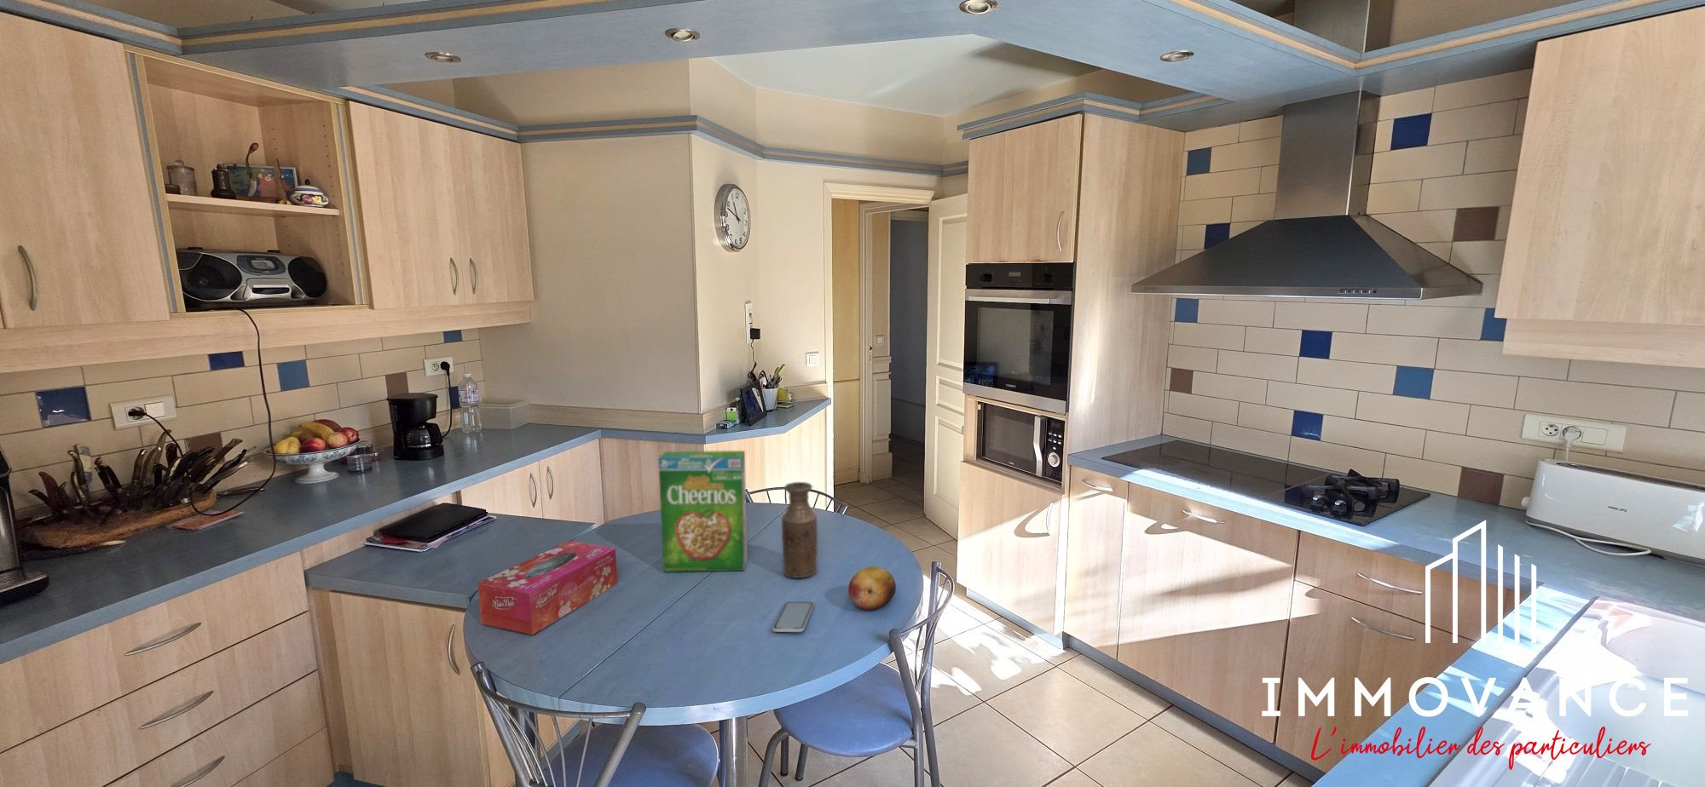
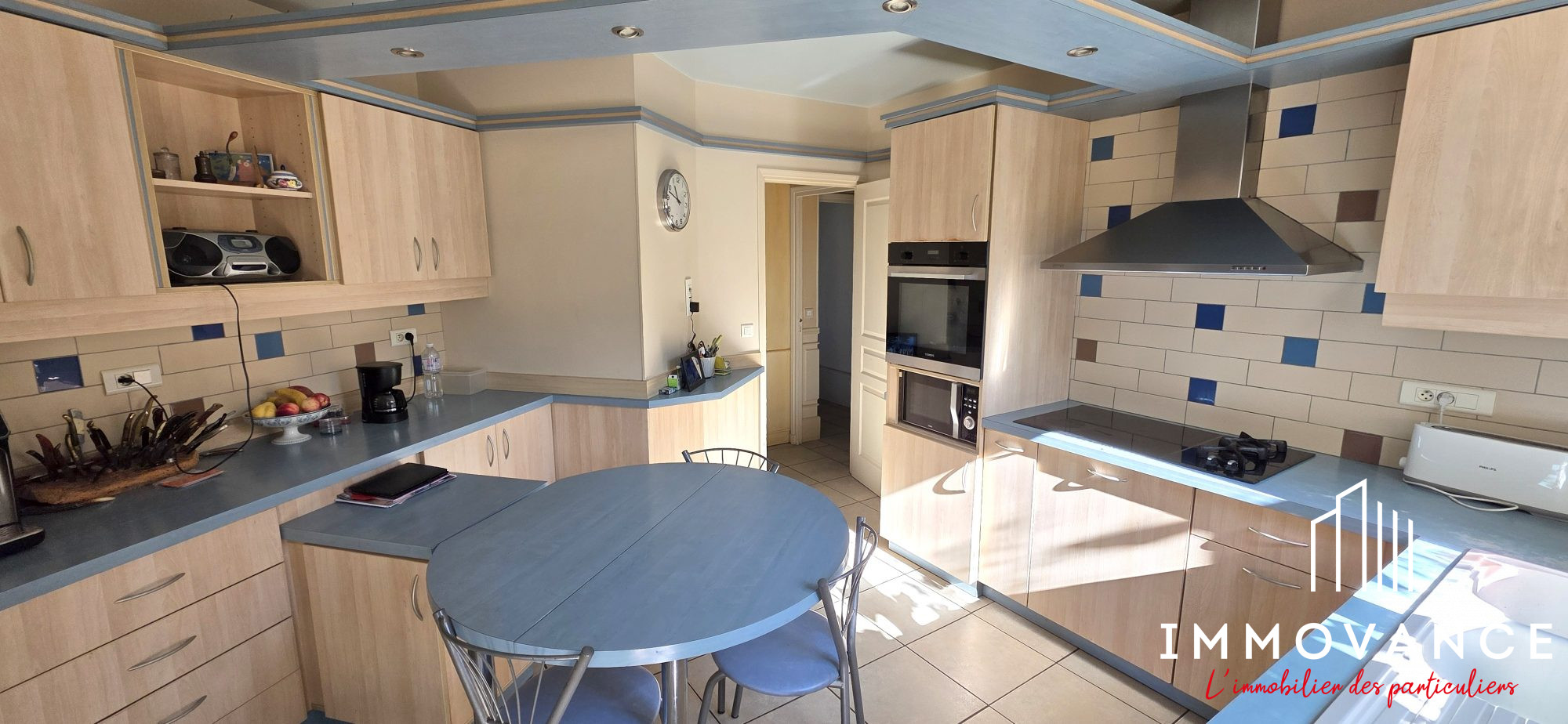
- bottle [781,482,819,579]
- fruit [847,565,897,611]
- tissue box [477,540,618,636]
- cereal box [657,450,748,573]
- smartphone [772,600,816,633]
